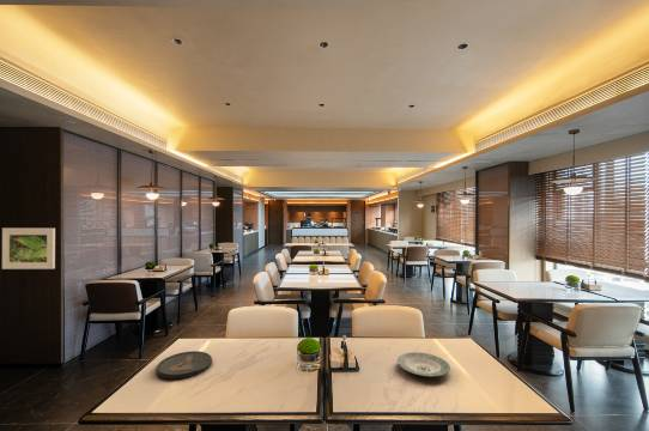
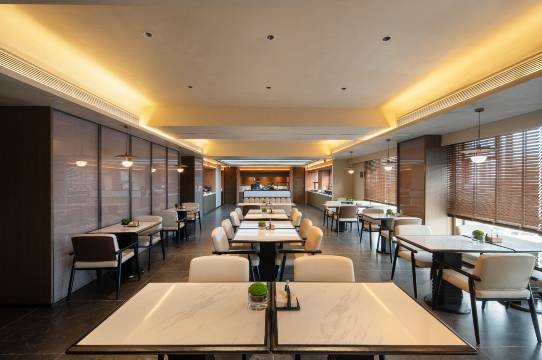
- plate [396,351,451,377]
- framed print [1,227,56,271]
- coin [154,350,213,381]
